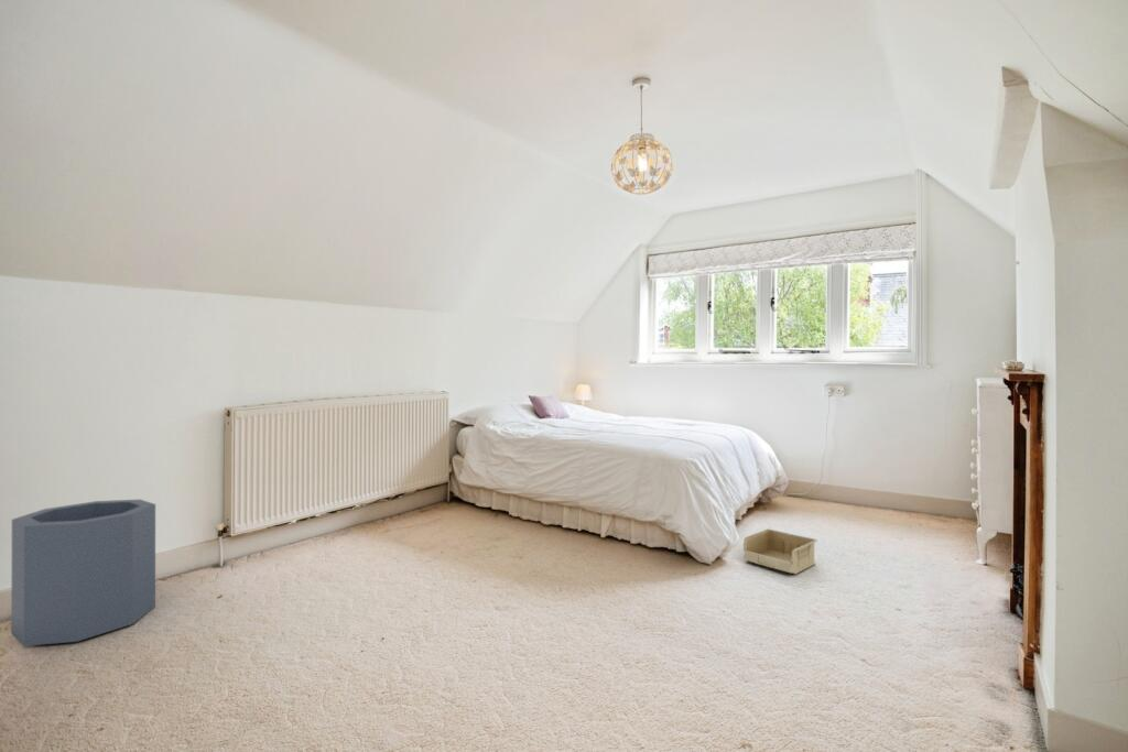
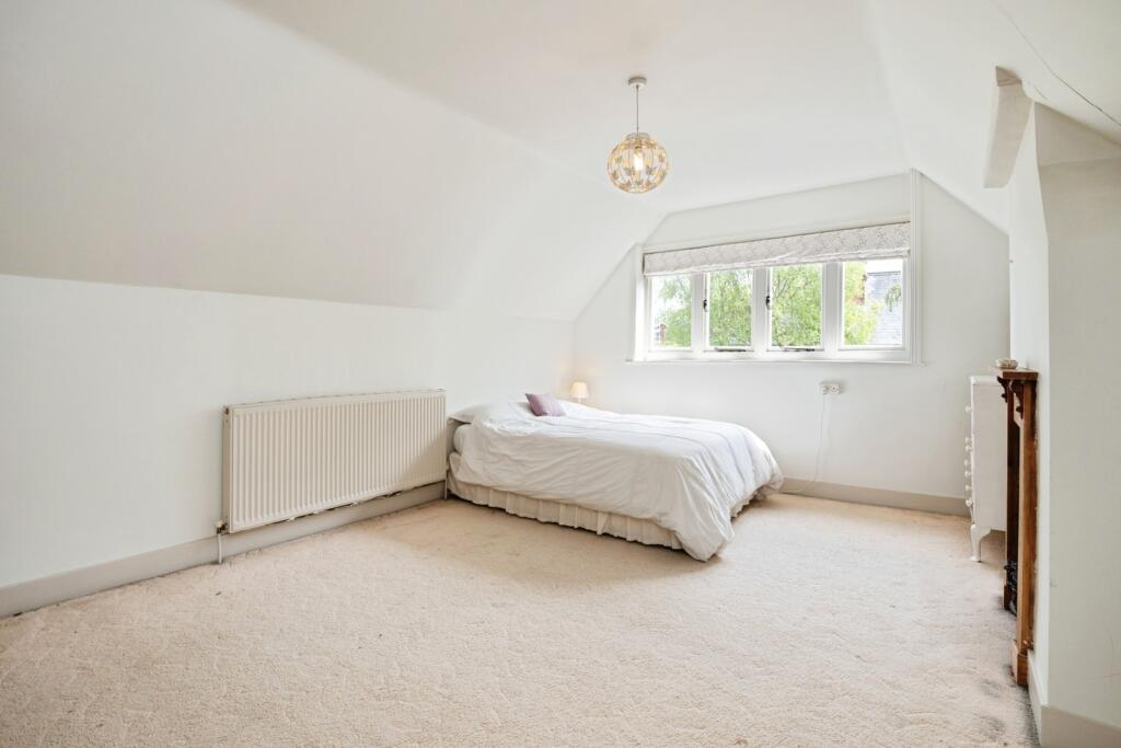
- storage bin [742,527,818,575]
- trash can [10,499,156,647]
